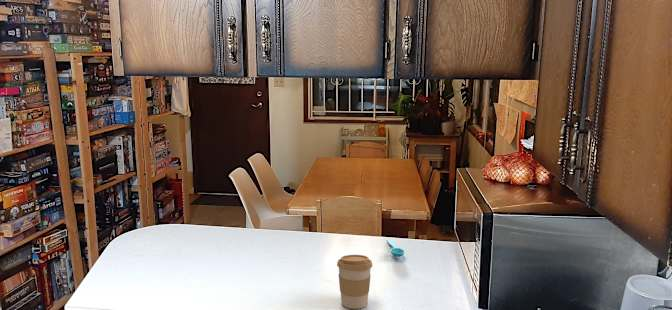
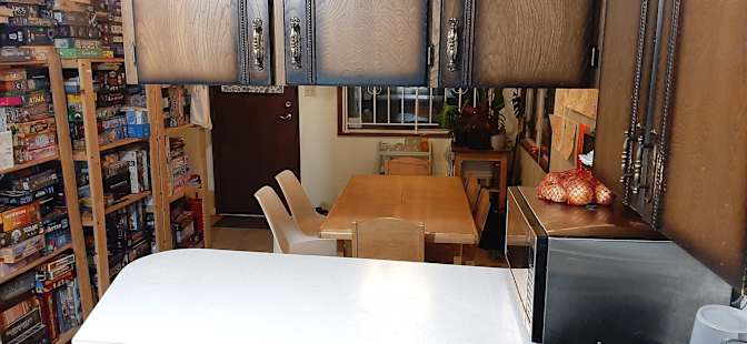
- coffee cup [336,254,373,310]
- spoon [386,238,405,258]
